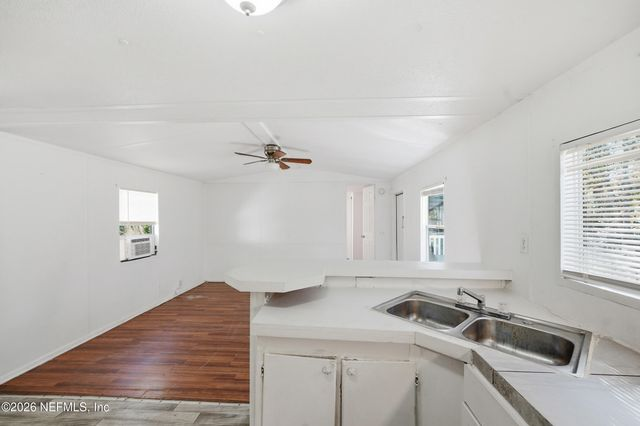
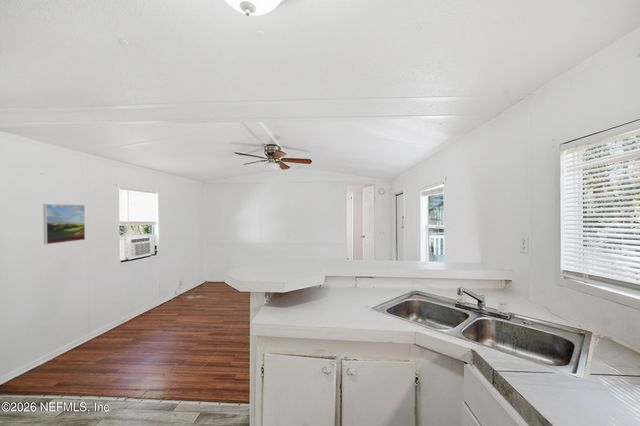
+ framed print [42,203,86,245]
